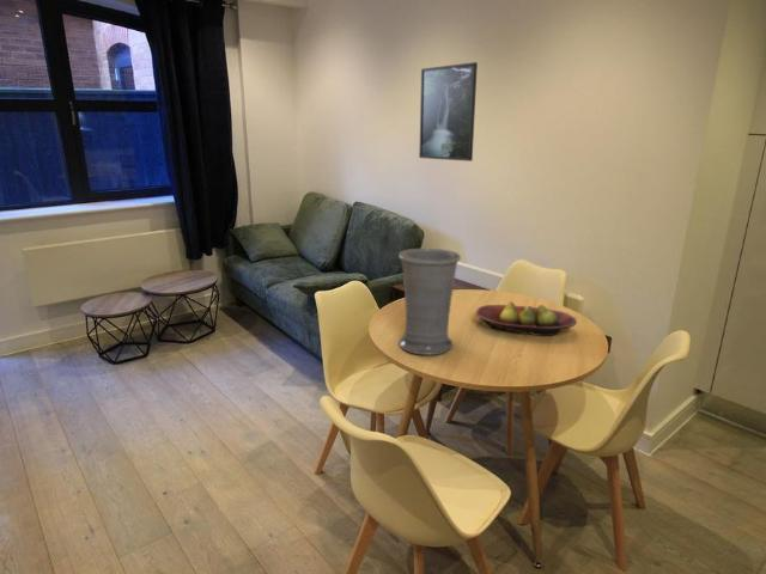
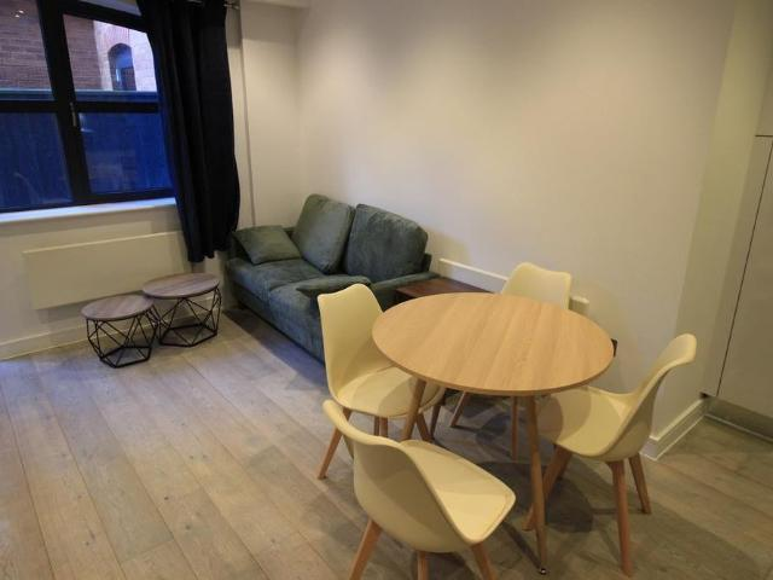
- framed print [418,61,479,163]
- vase [397,248,462,356]
- fruit bowl [474,300,578,337]
